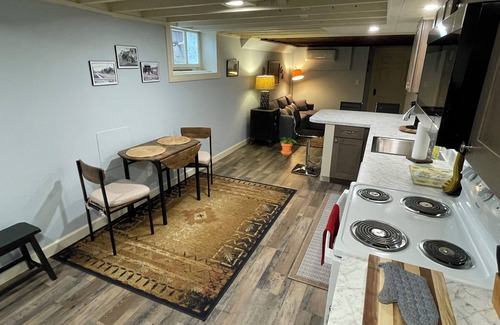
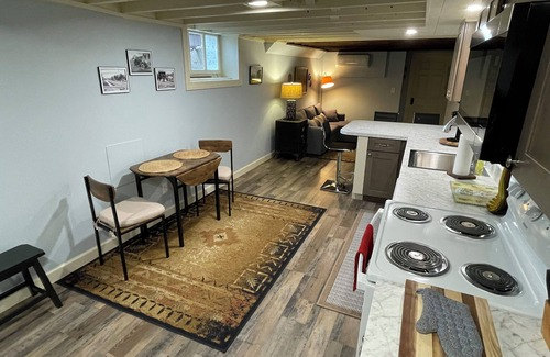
- potted plant [279,136,298,156]
